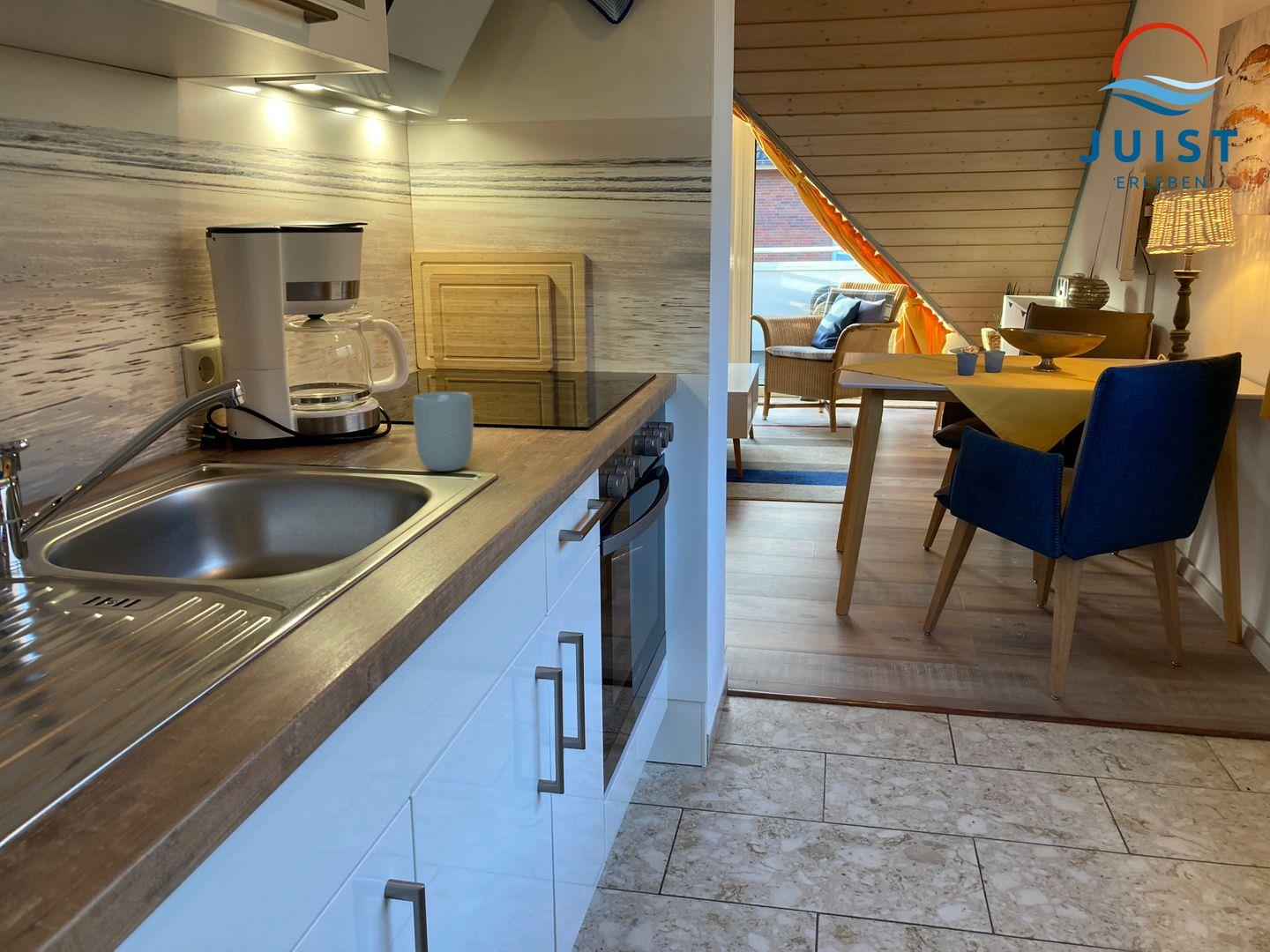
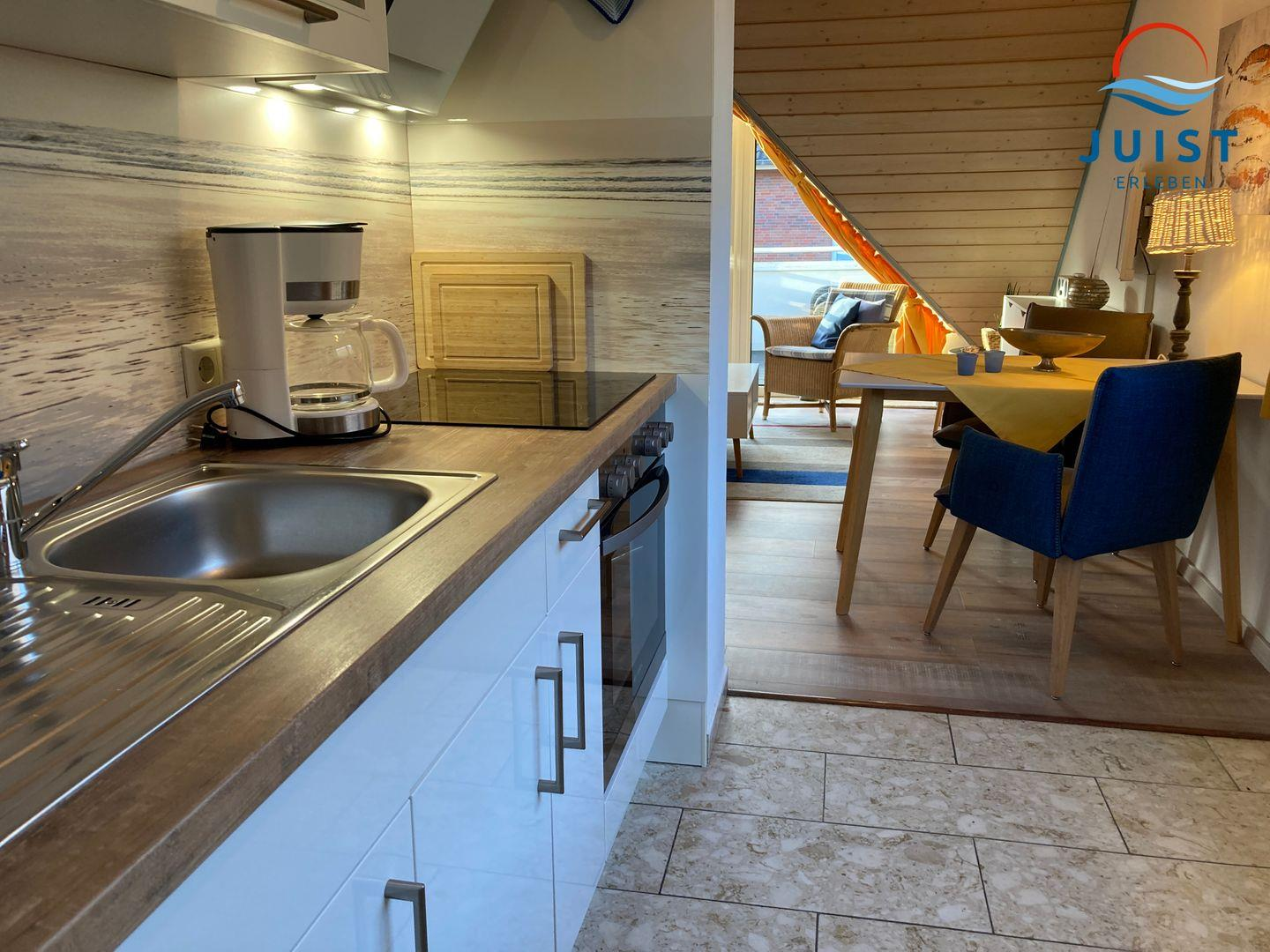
- cup [412,391,474,472]
